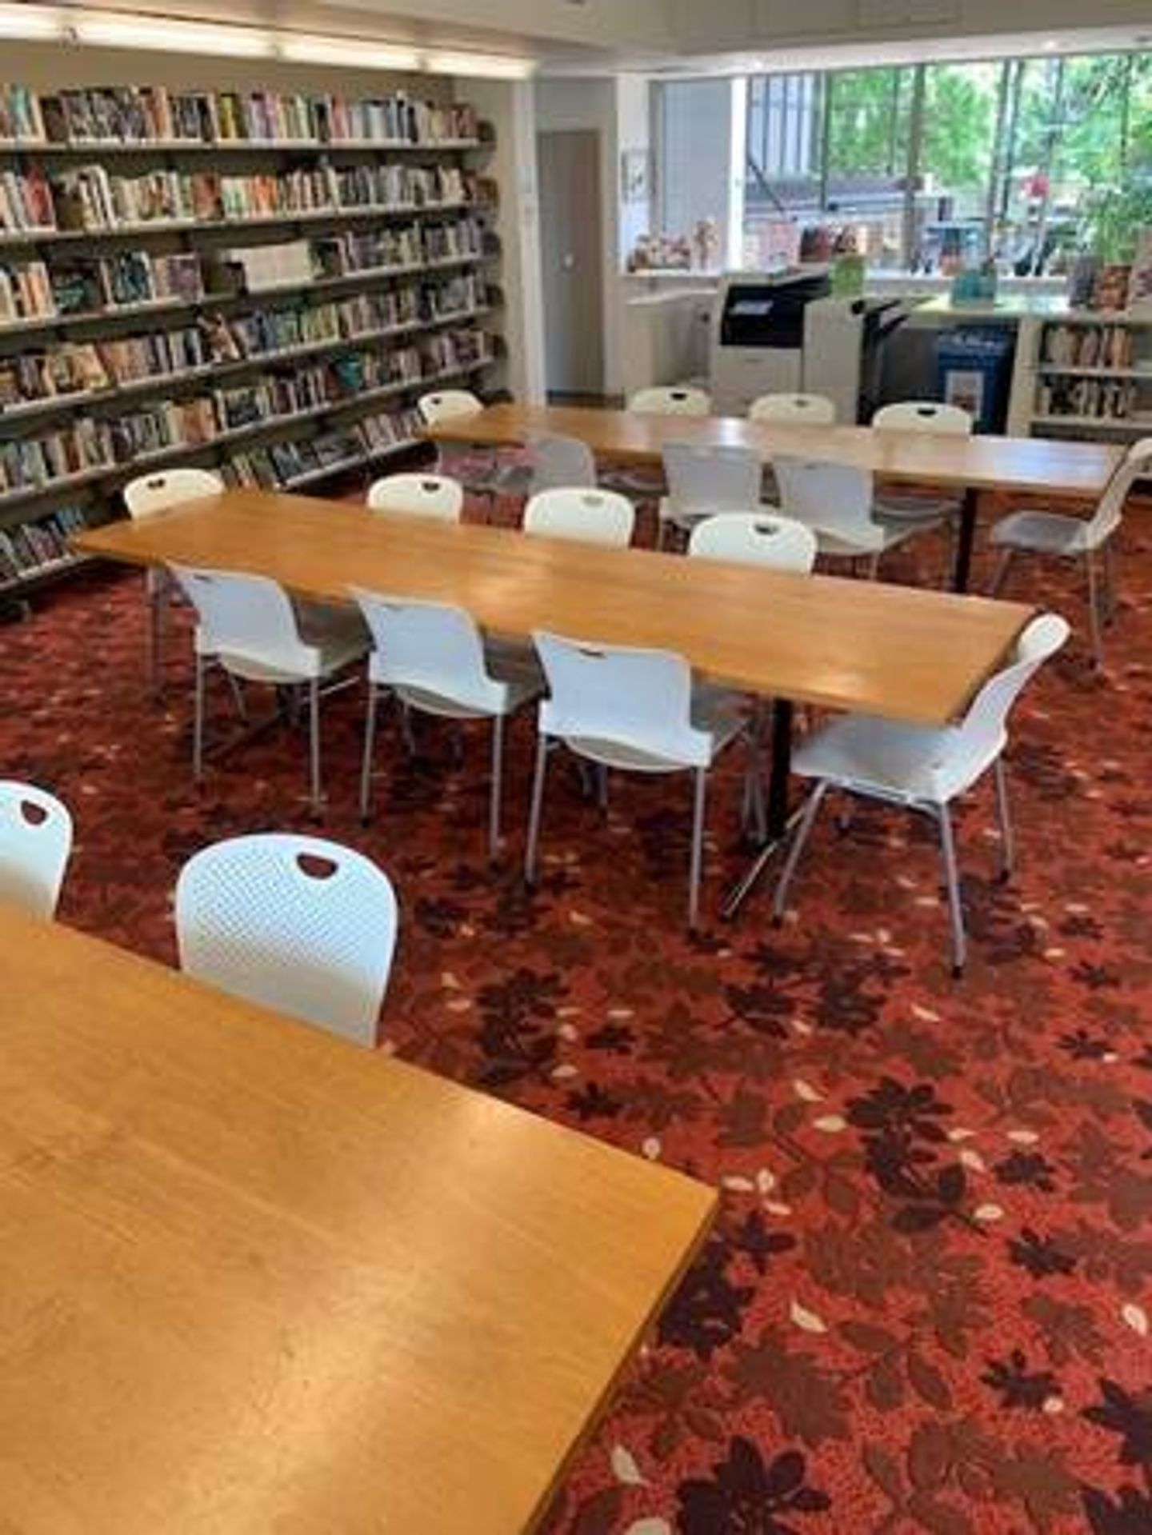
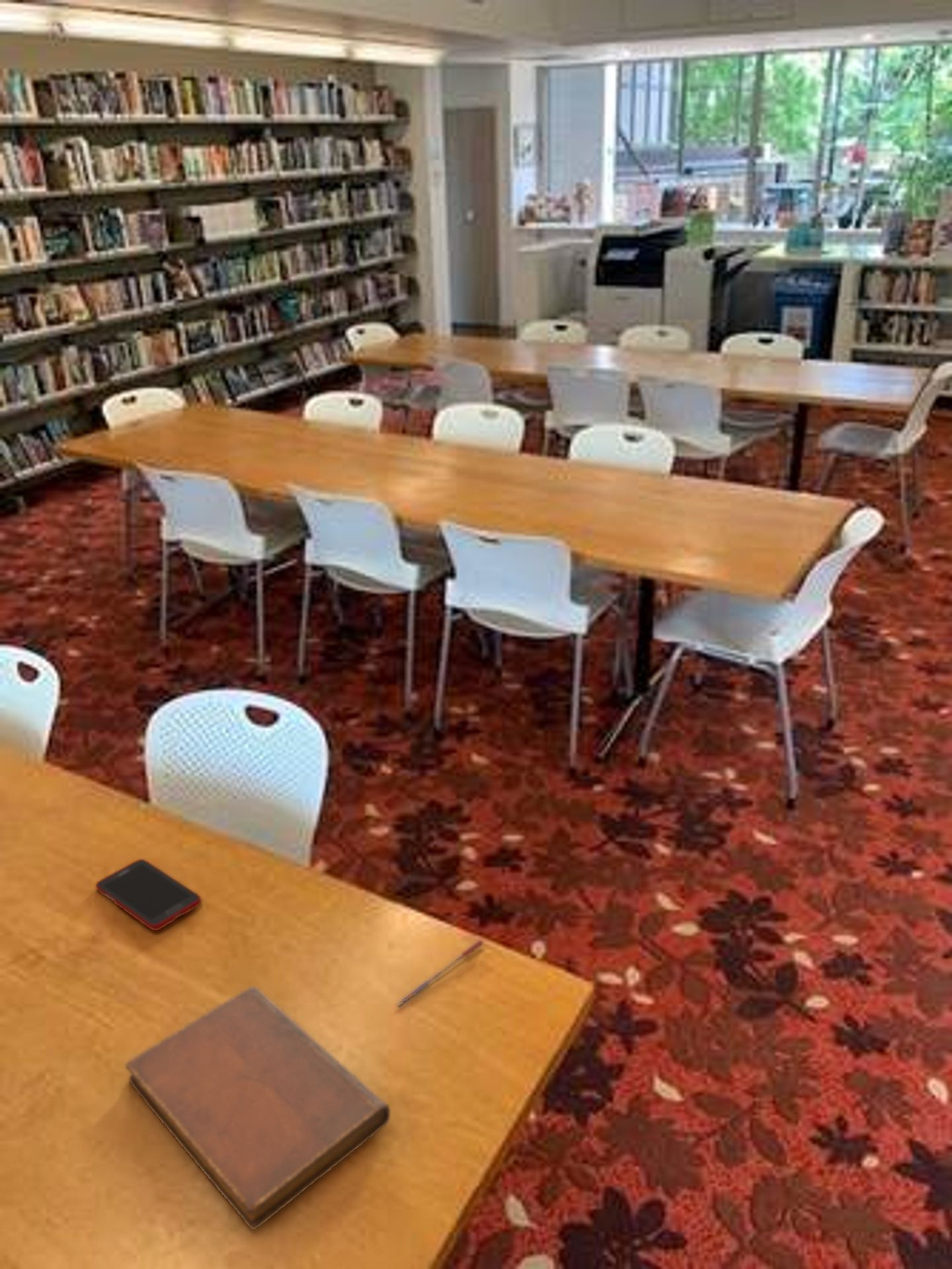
+ cell phone [95,858,202,931]
+ notebook [125,986,391,1230]
+ pen [395,939,485,1008]
